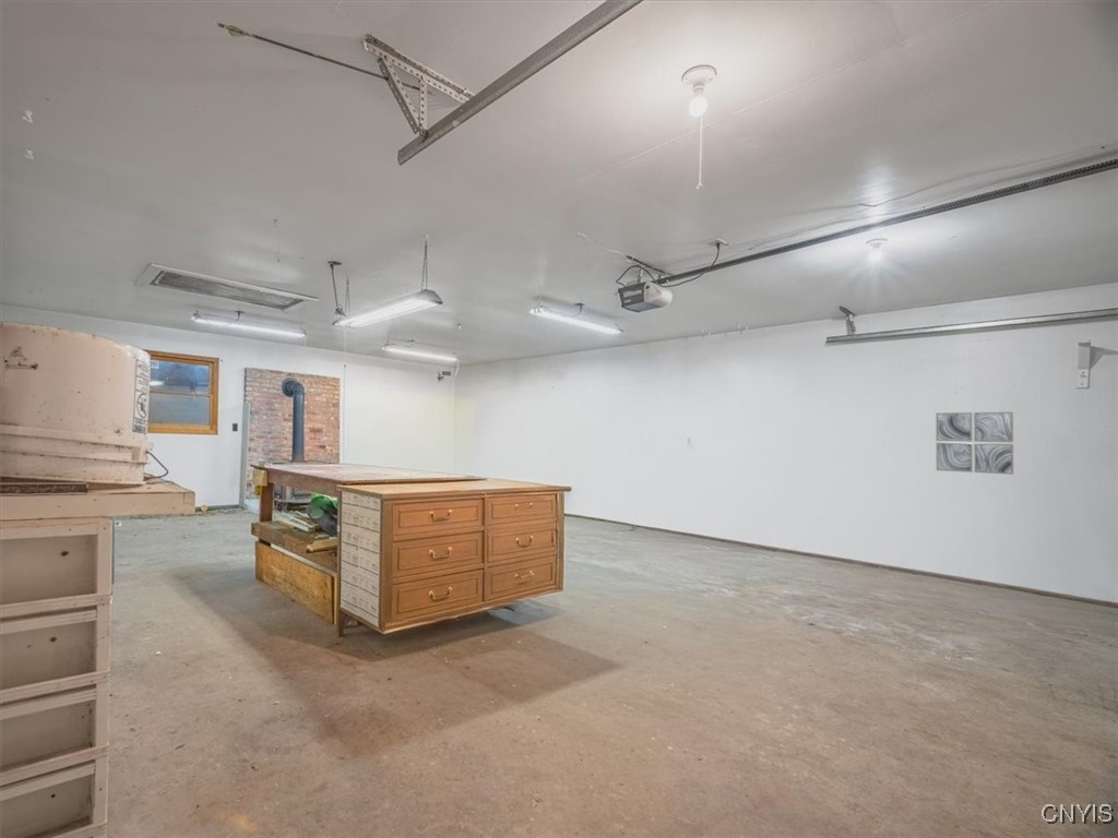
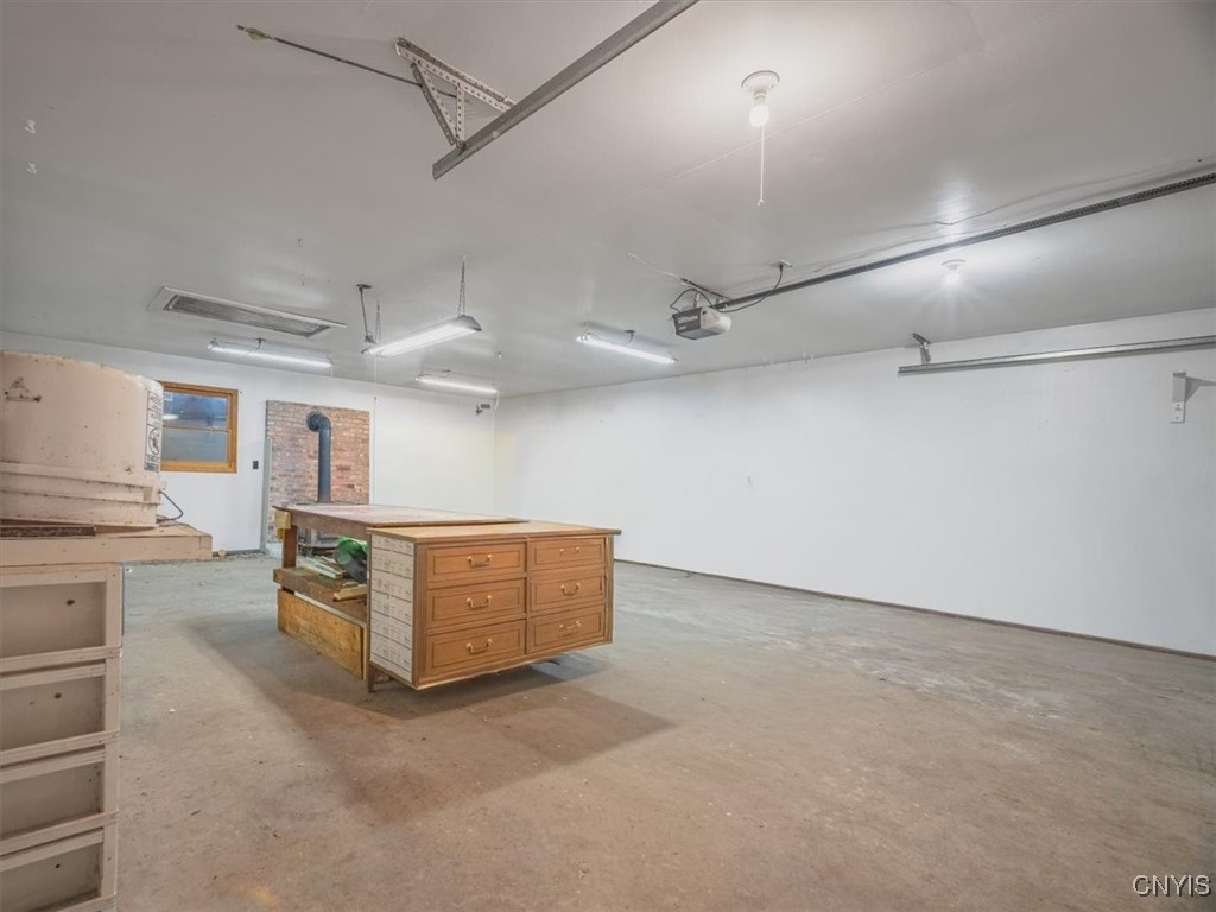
- wall art [935,411,1014,476]
